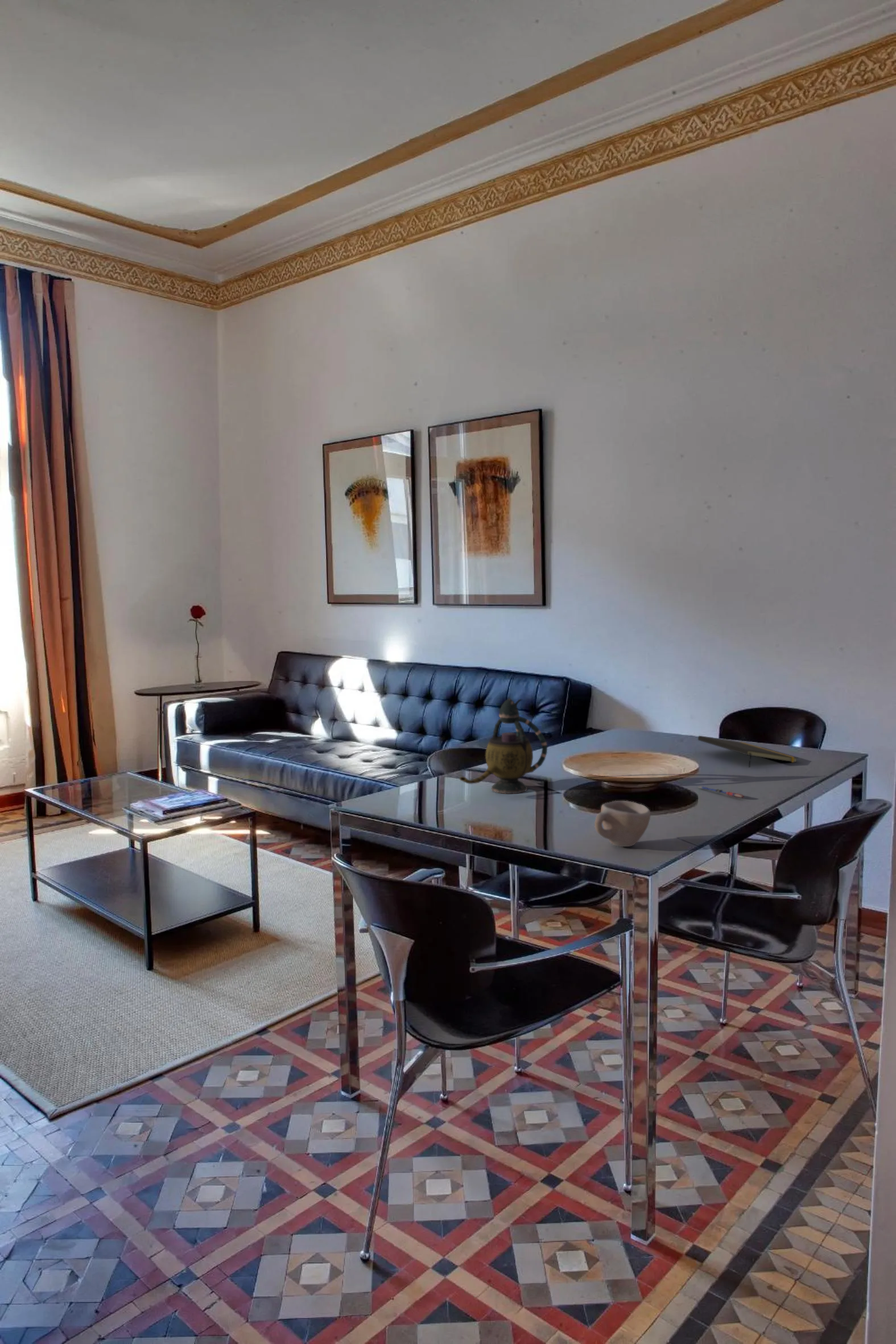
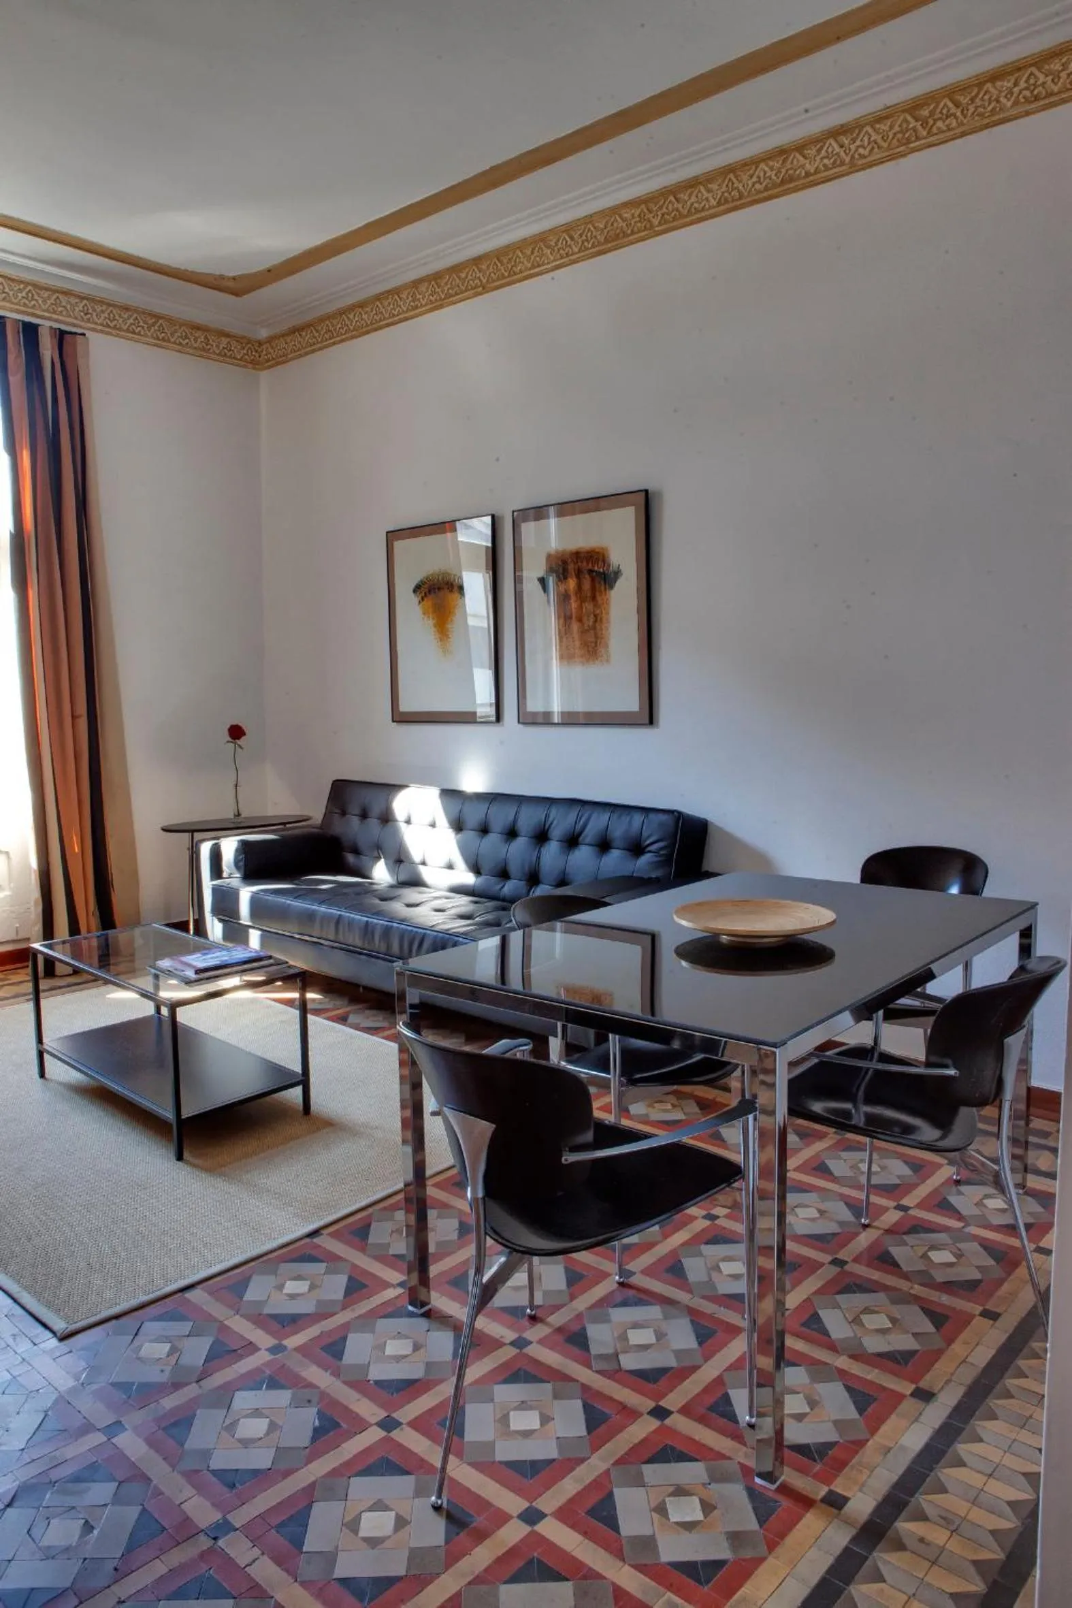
- pen [697,786,745,798]
- cup [594,800,651,847]
- notepad [697,735,799,768]
- teapot [459,698,548,794]
